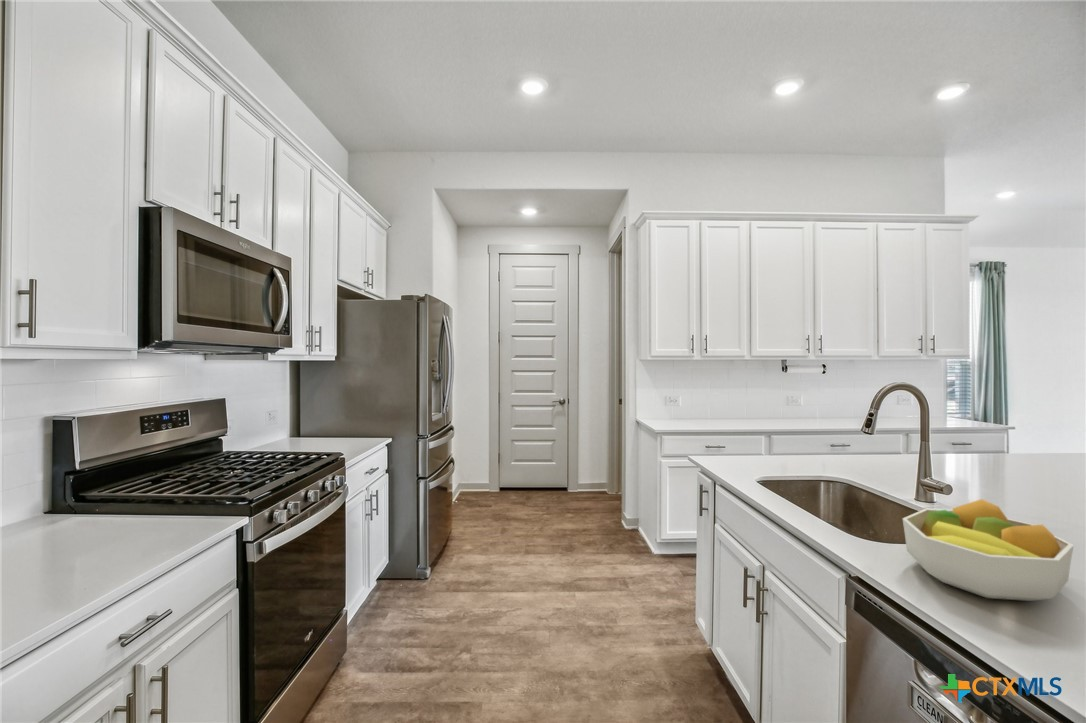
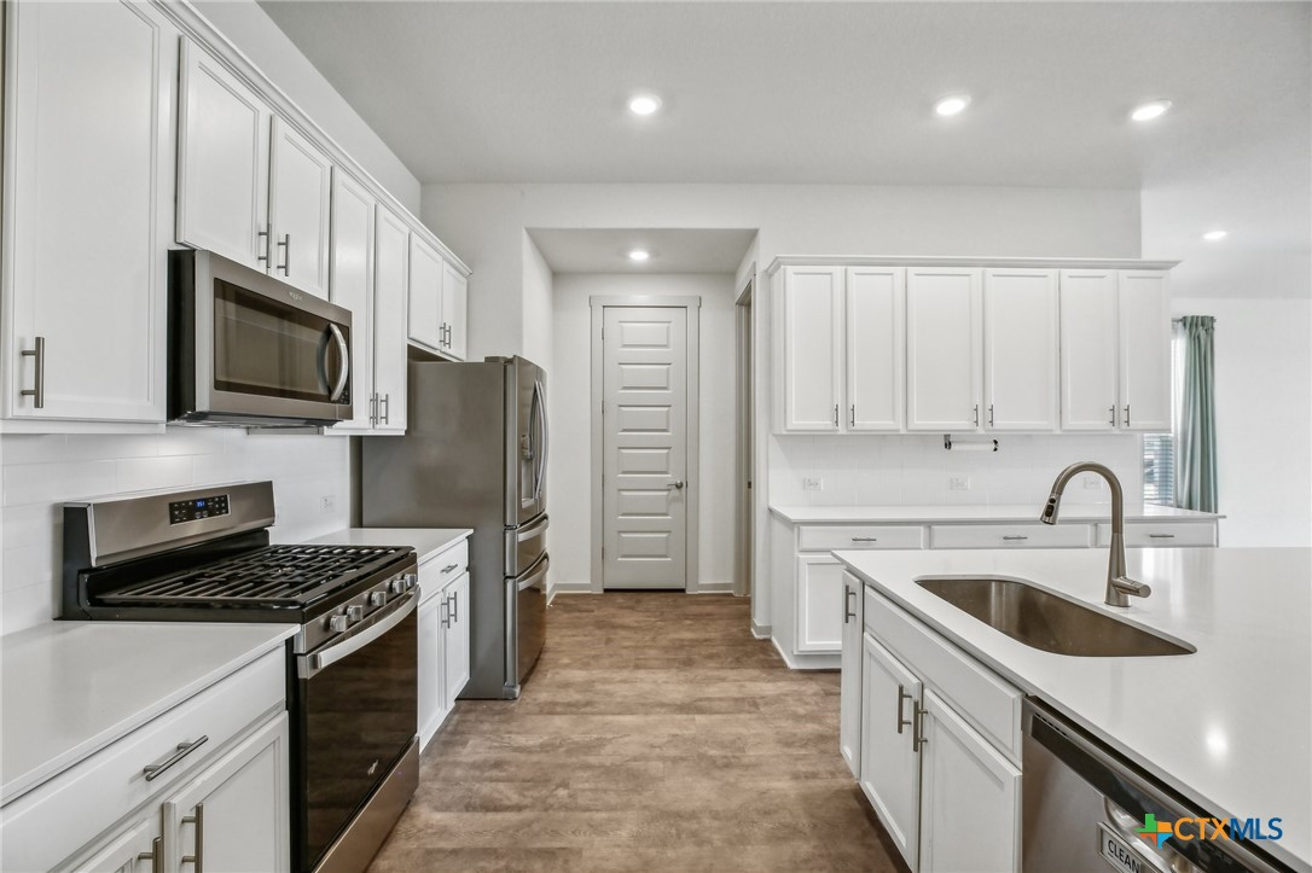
- fruit bowl [901,498,1075,602]
